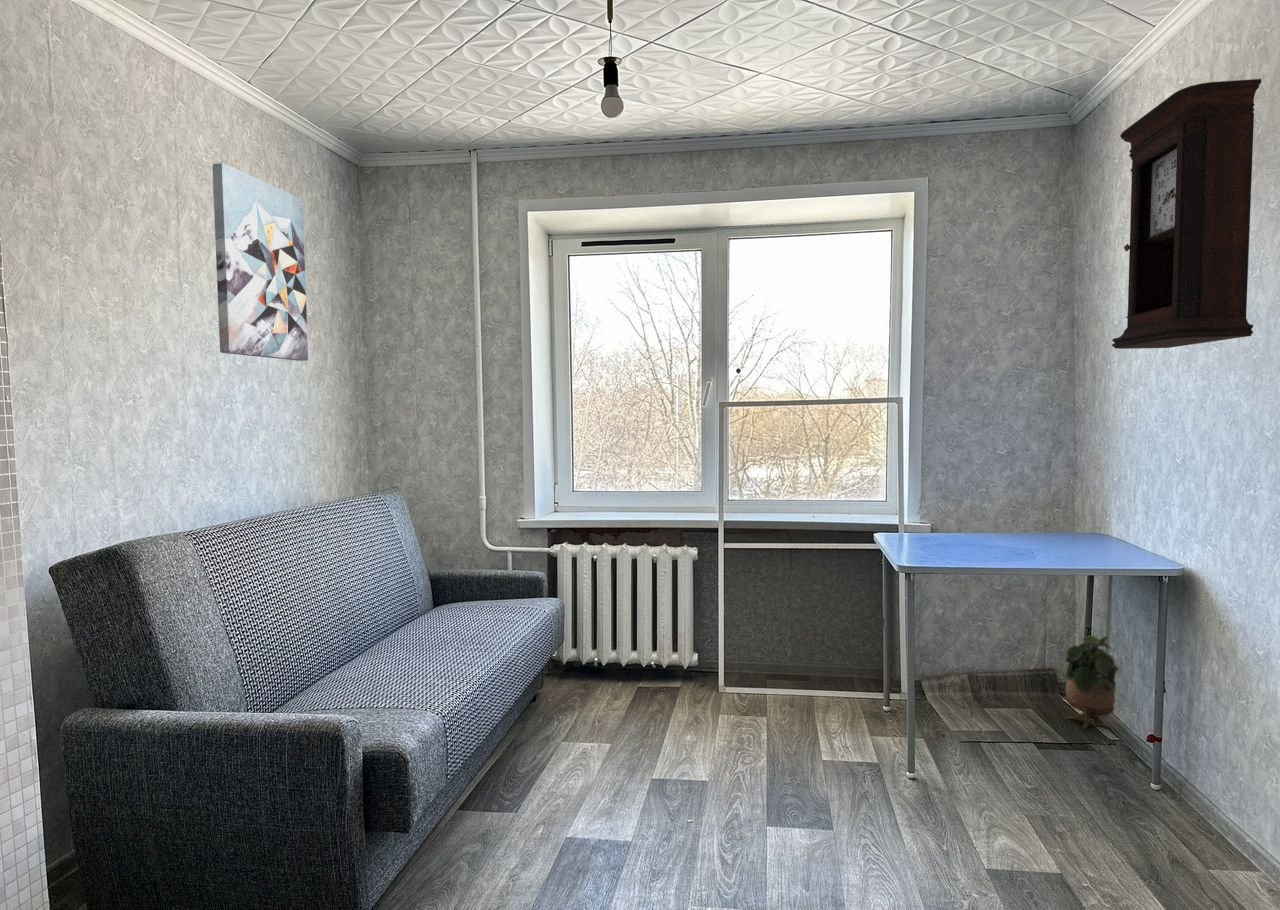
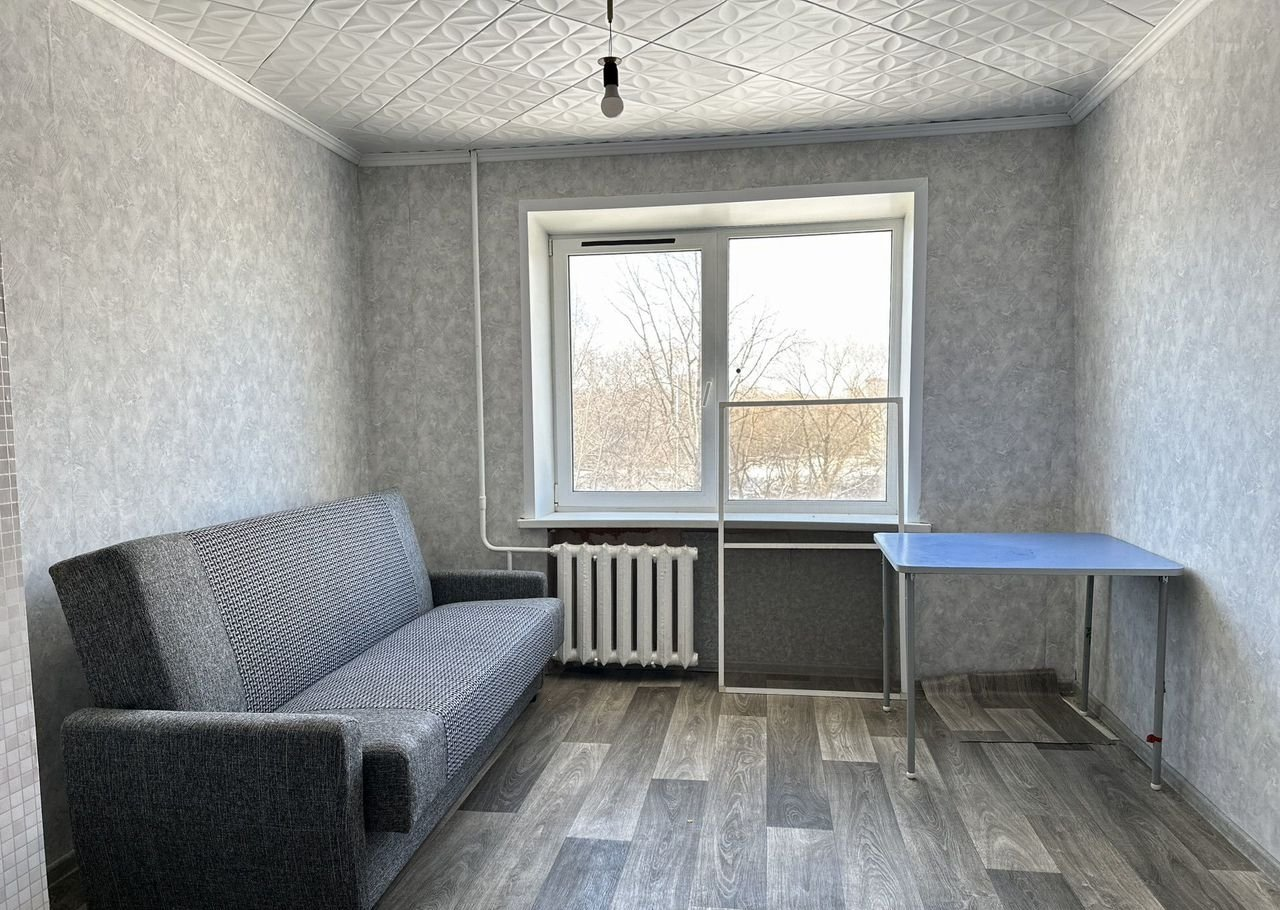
- pendulum clock [1111,78,1262,350]
- potted plant [1065,634,1120,730]
- wall art [211,162,309,362]
